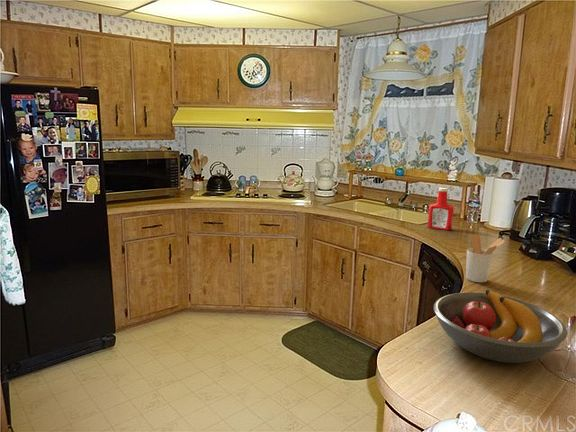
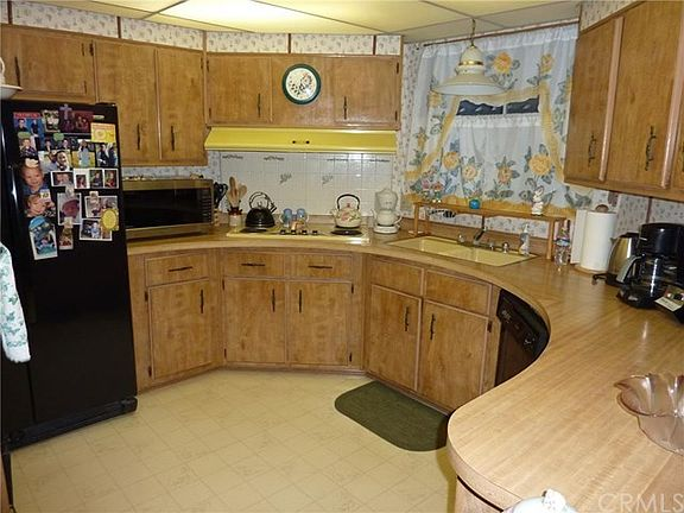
- utensil holder [465,233,506,283]
- soap bottle [427,187,455,231]
- fruit bowl [432,288,569,364]
